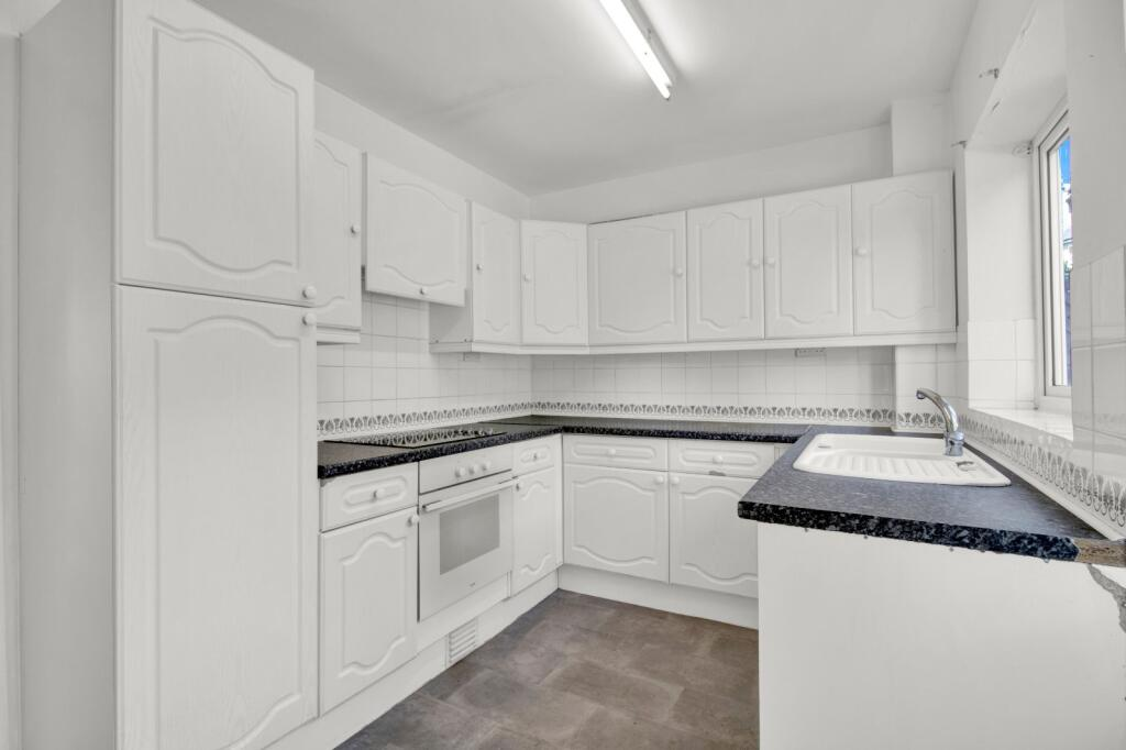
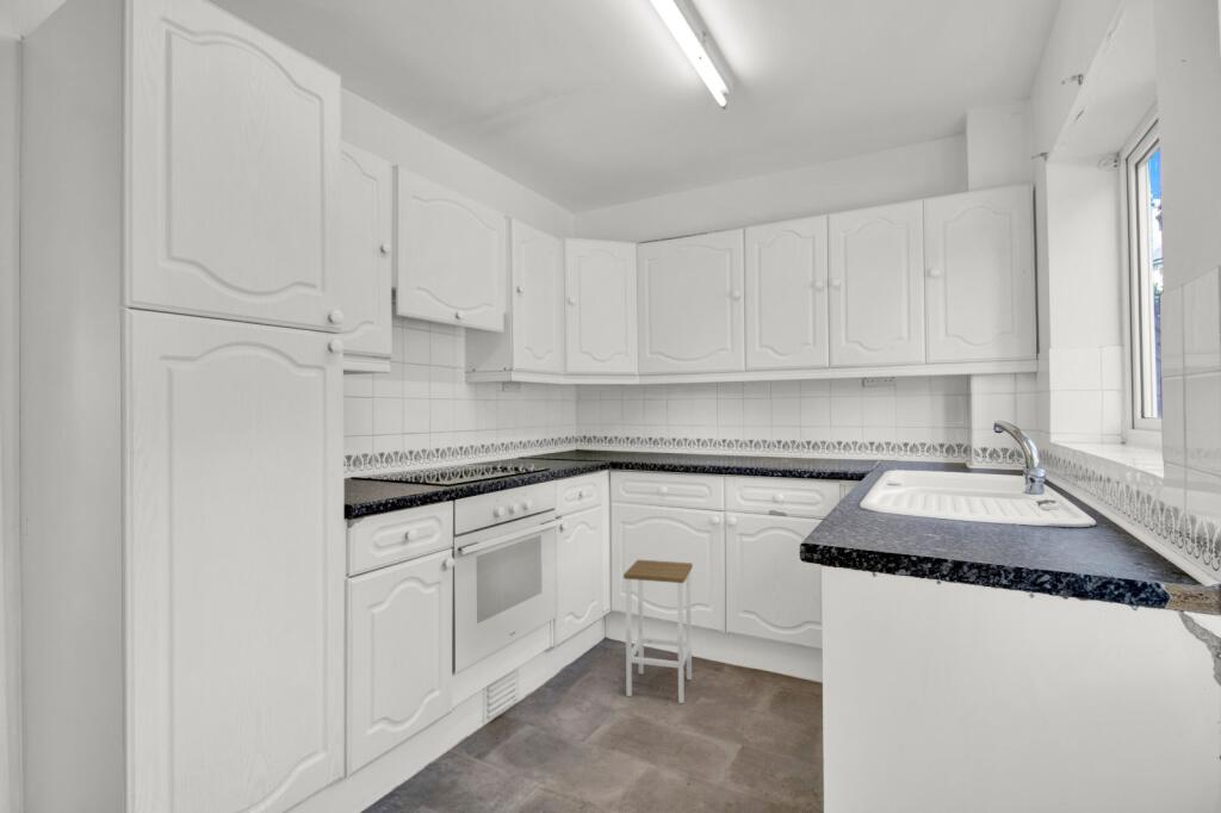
+ step stool [622,559,694,705]
